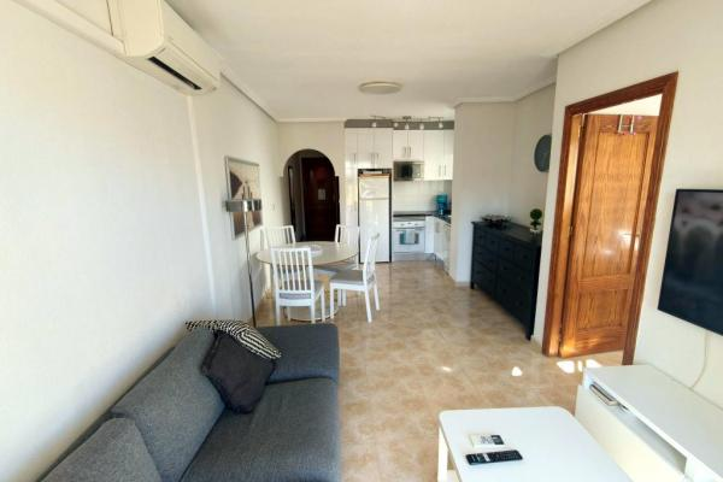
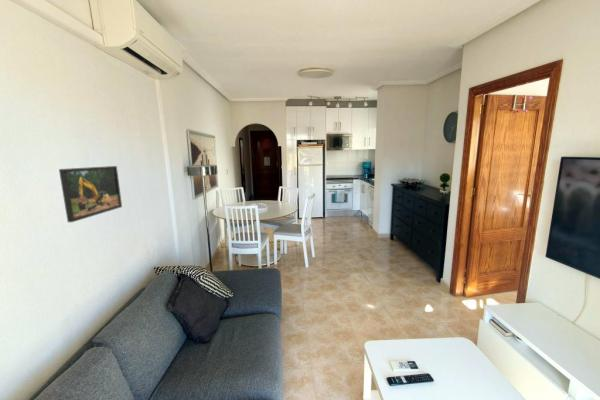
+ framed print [58,165,123,223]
